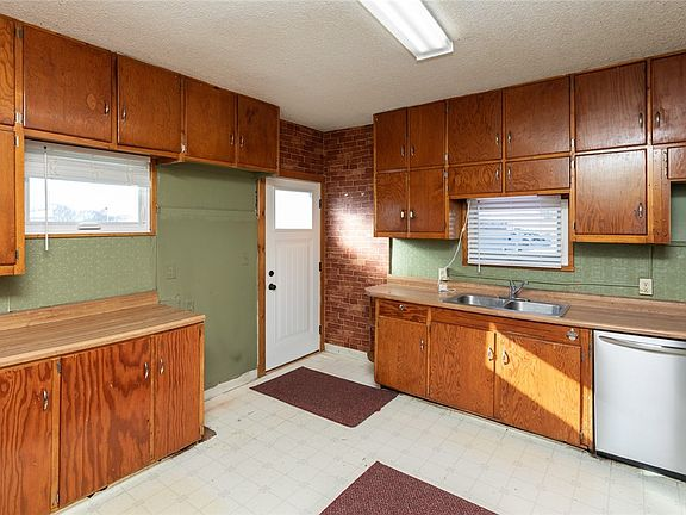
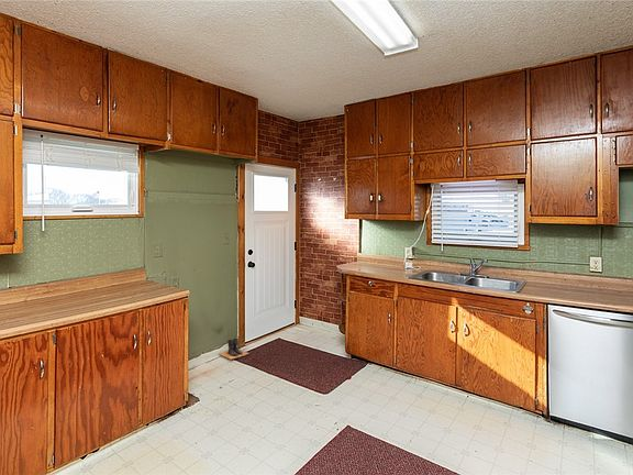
+ boots [218,338,251,361]
